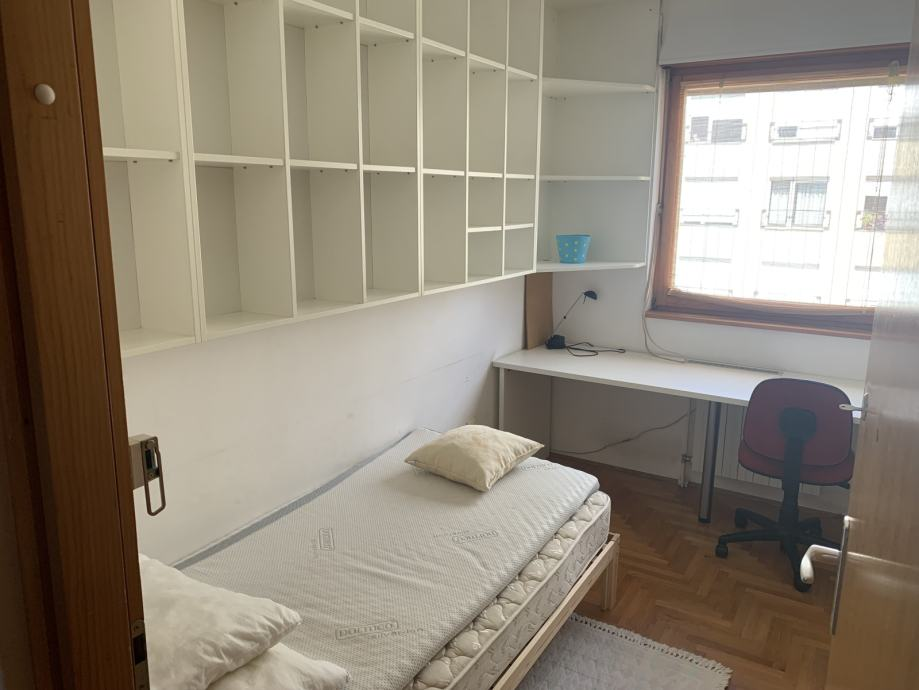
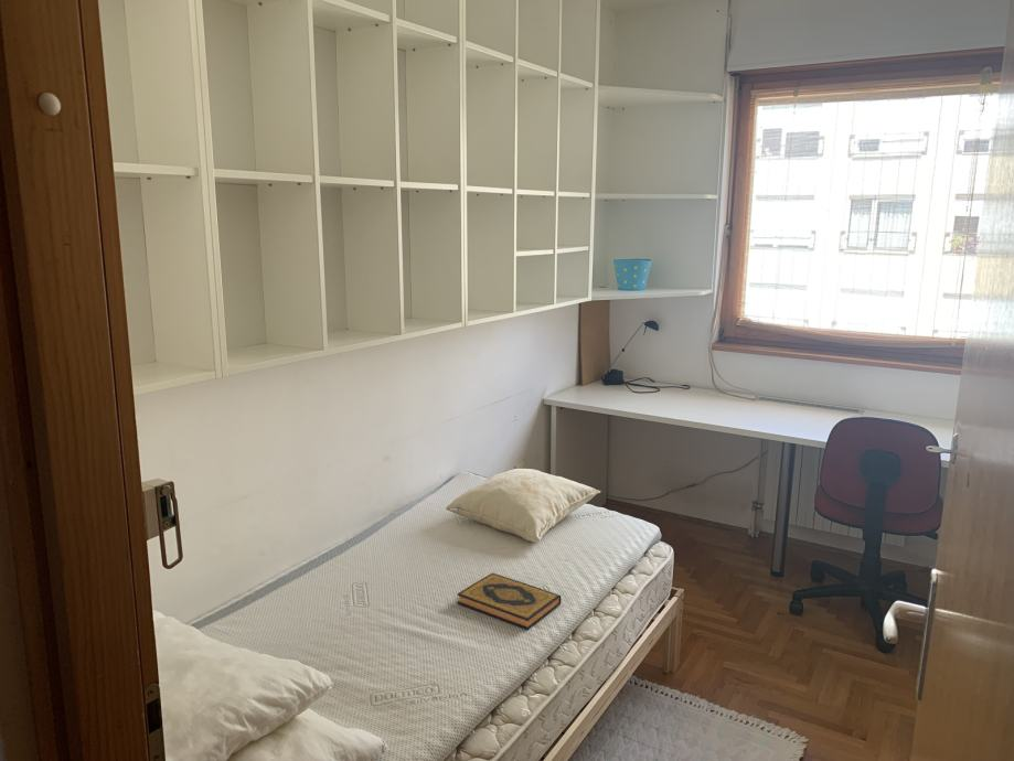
+ hardback book [457,571,563,631]
